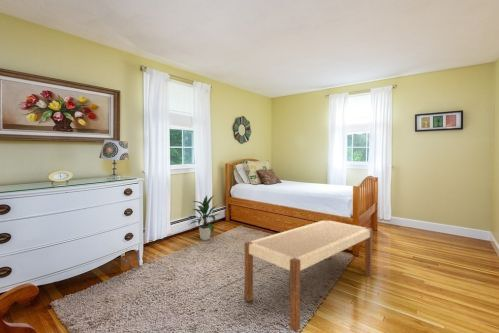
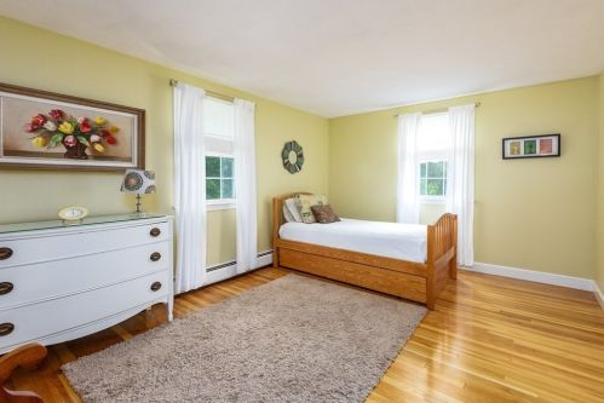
- indoor plant [185,194,221,241]
- bench [244,219,373,333]
